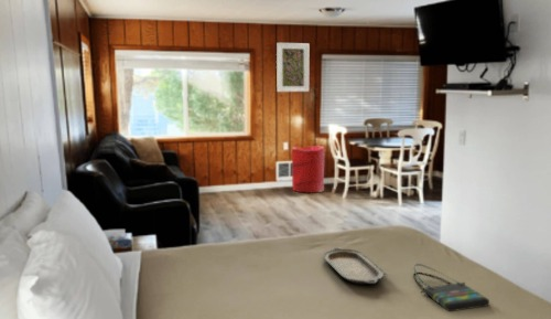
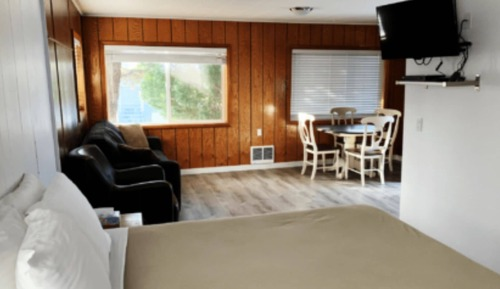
- laundry hamper [291,145,326,194]
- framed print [276,42,310,93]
- serving tray [323,246,389,285]
- tote bag [412,263,490,312]
